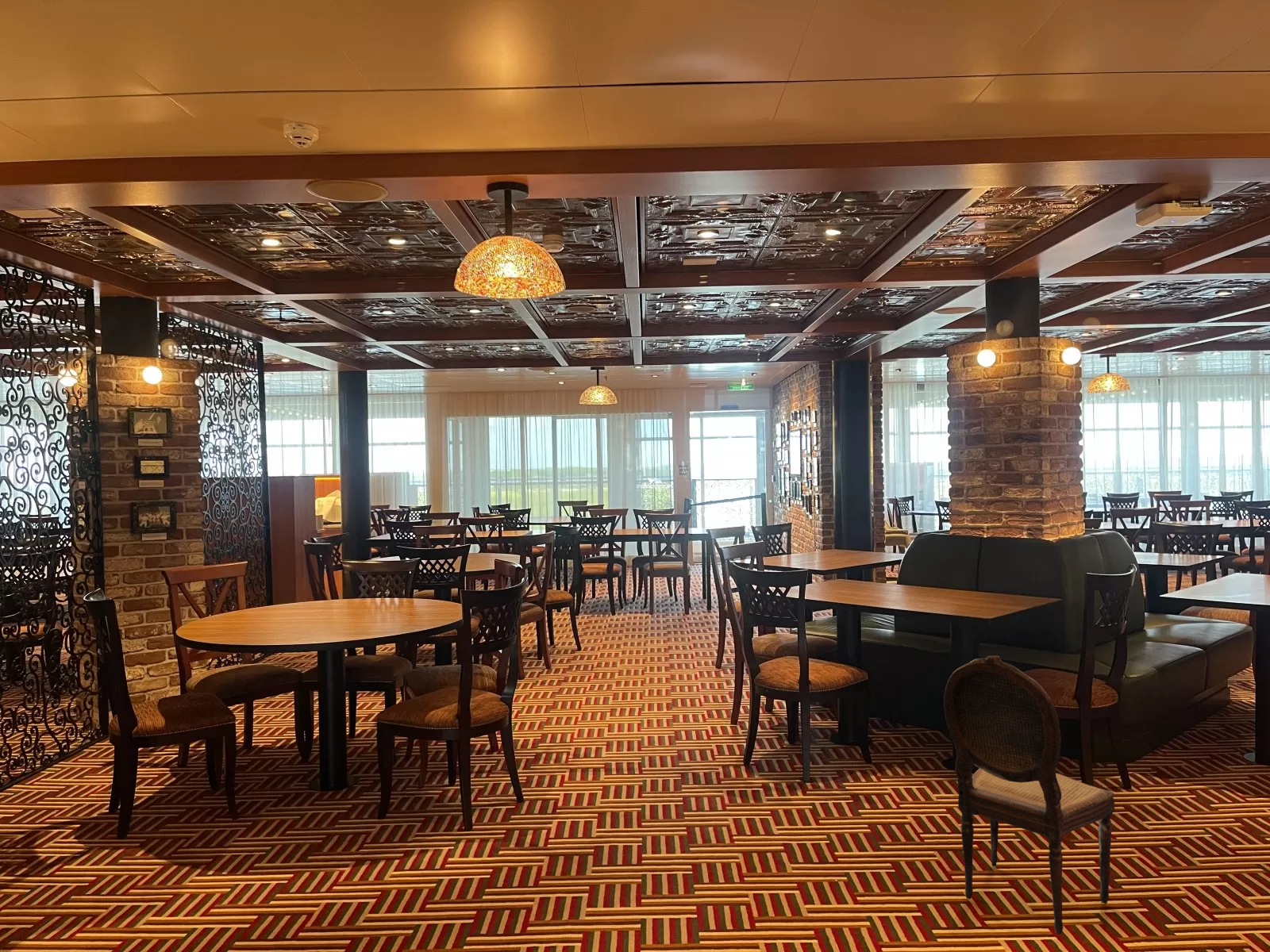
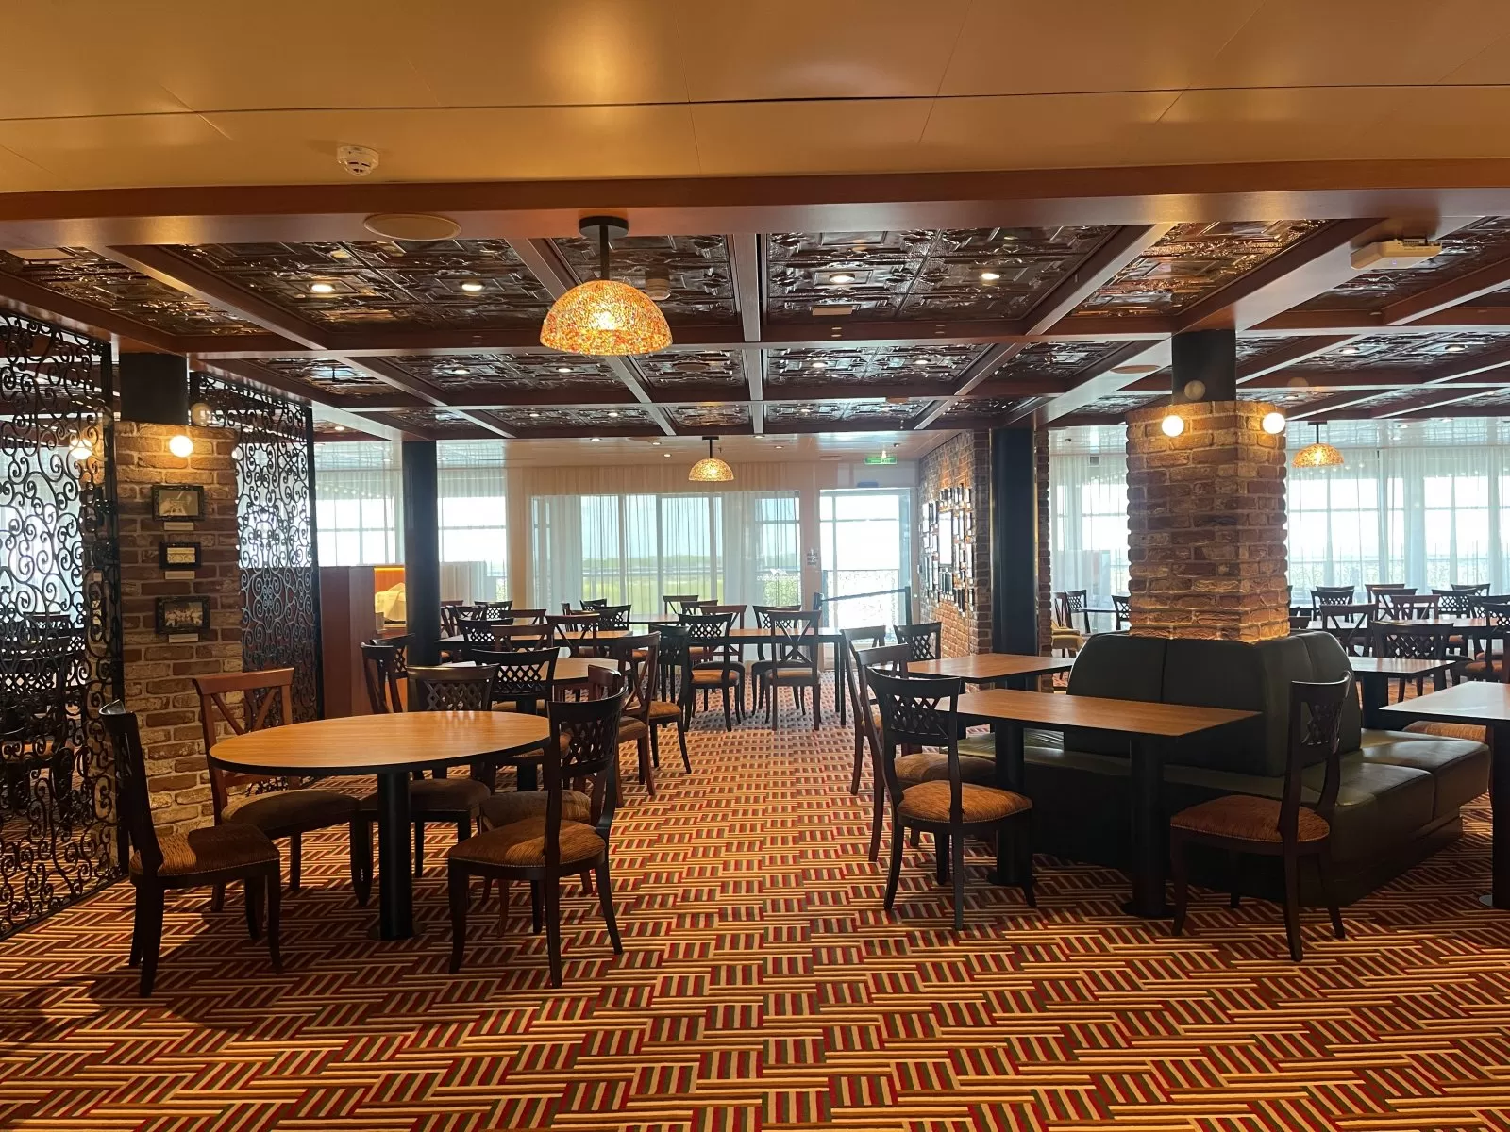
- dining chair [943,655,1115,935]
